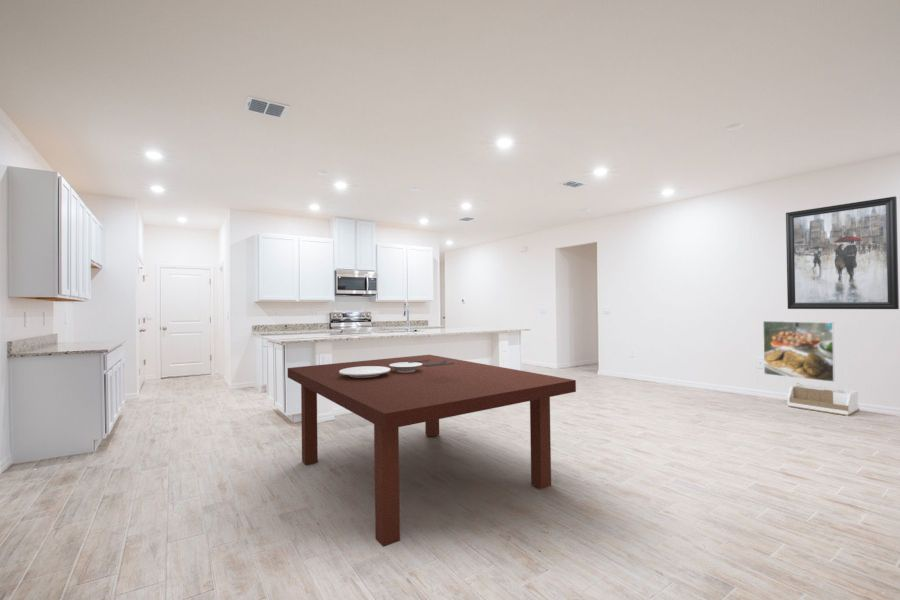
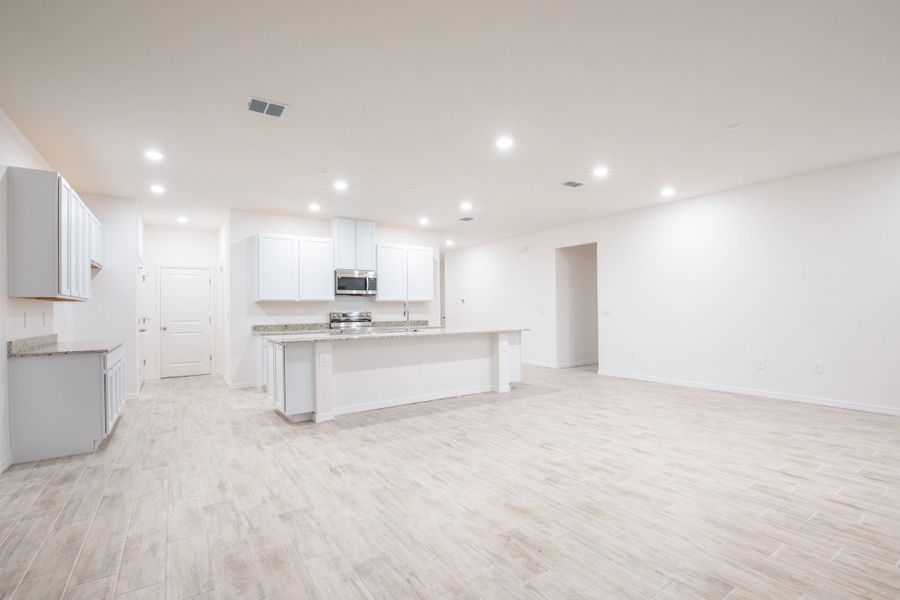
- storage bin [786,382,860,417]
- wall art [785,195,900,310]
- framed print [762,320,836,383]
- dining table [287,354,577,548]
